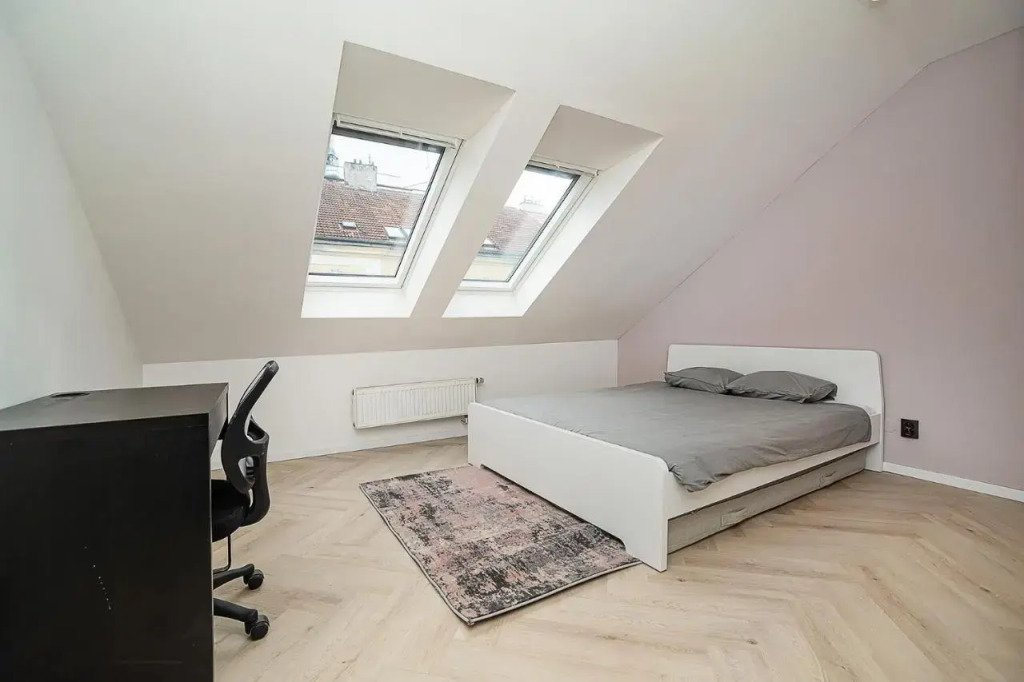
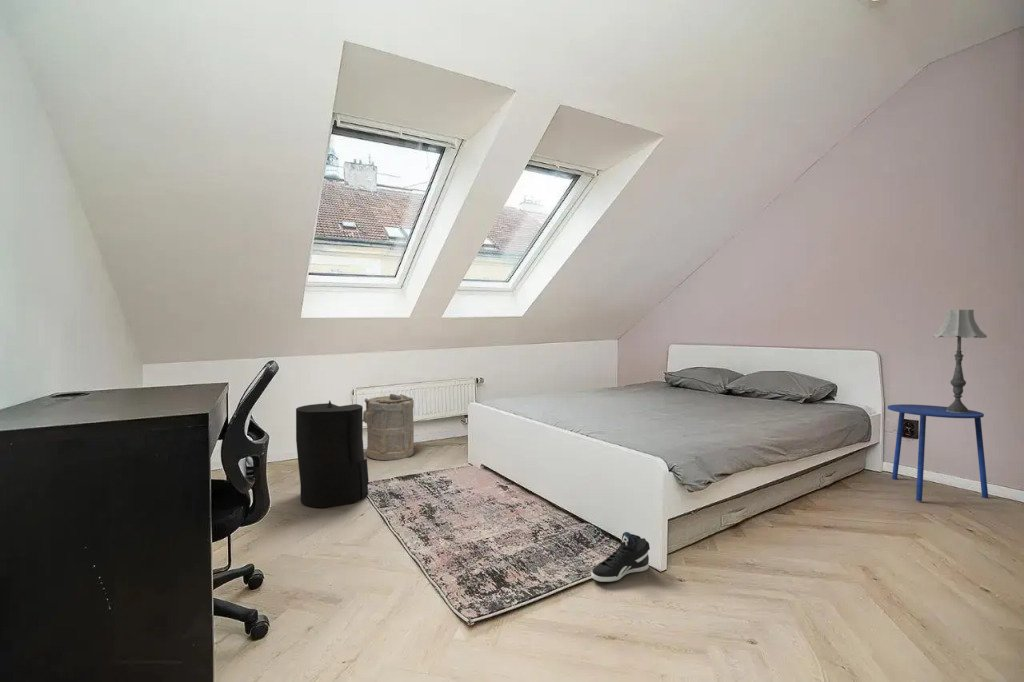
+ laundry hamper [363,393,415,461]
+ sneaker [590,531,651,583]
+ side table [887,403,989,502]
+ trash can [295,400,370,509]
+ table lamp [932,309,988,413]
